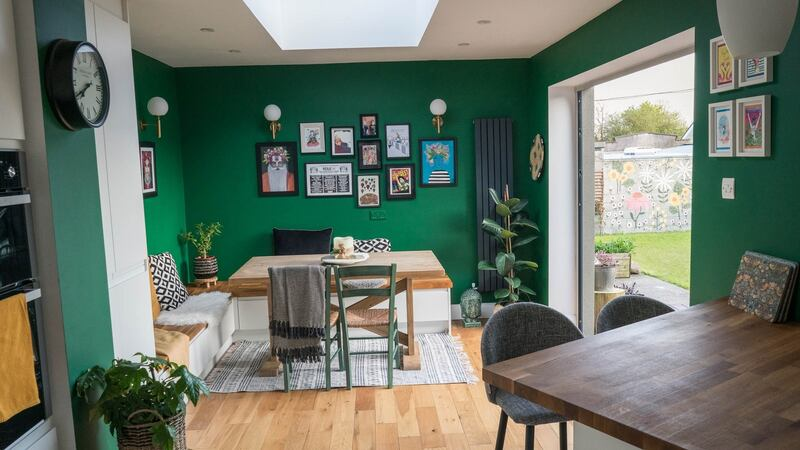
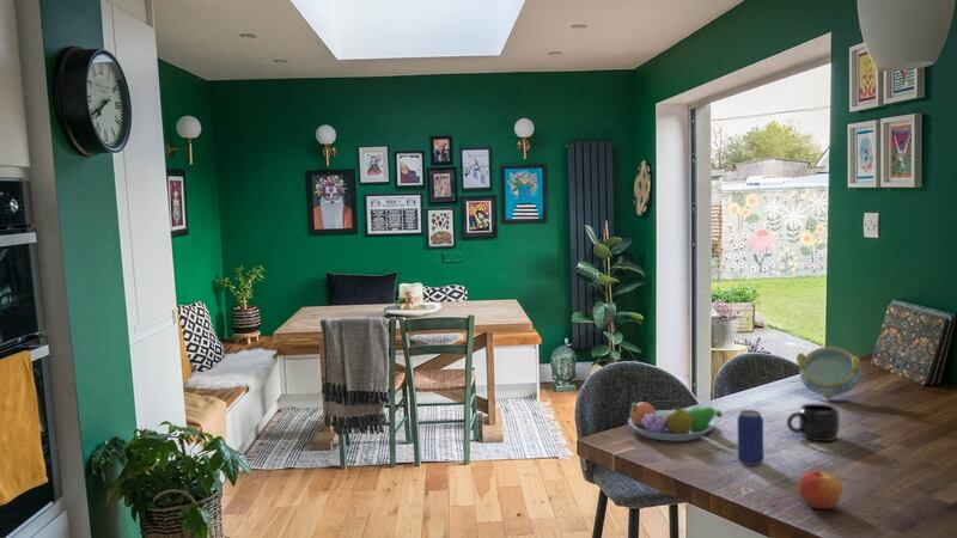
+ decorative bowl [796,346,862,401]
+ beverage can [737,409,764,466]
+ mug [786,403,841,442]
+ fruit bowl [627,401,723,442]
+ apple [798,467,843,511]
